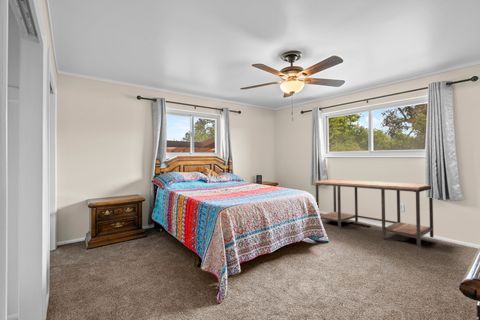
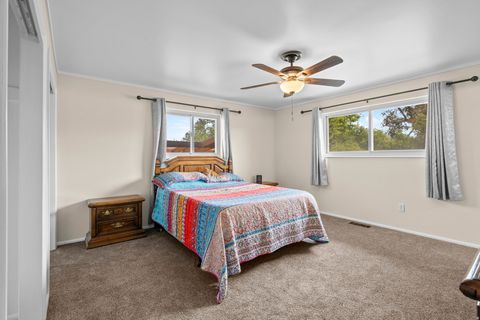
- desk [314,178,434,247]
